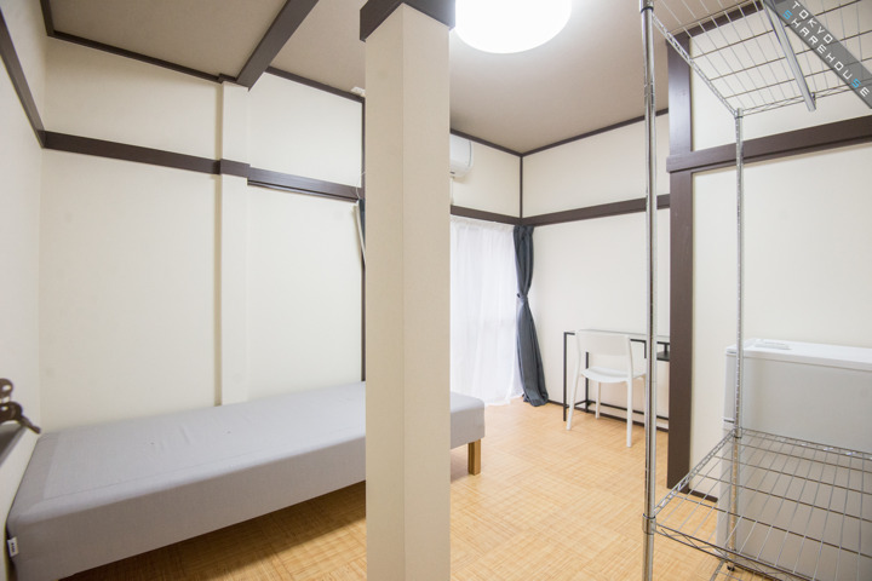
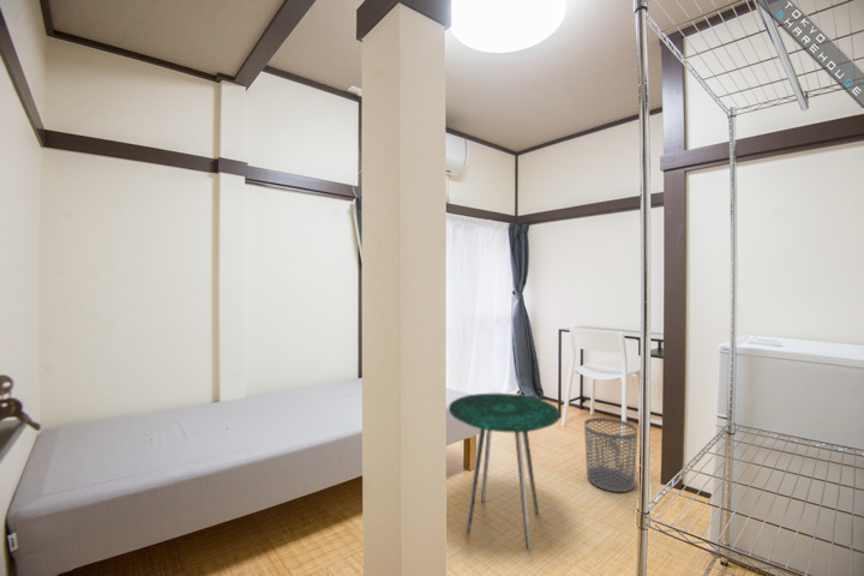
+ waste bin [583,416,638,493]
+ side table [448,392,562,550]
